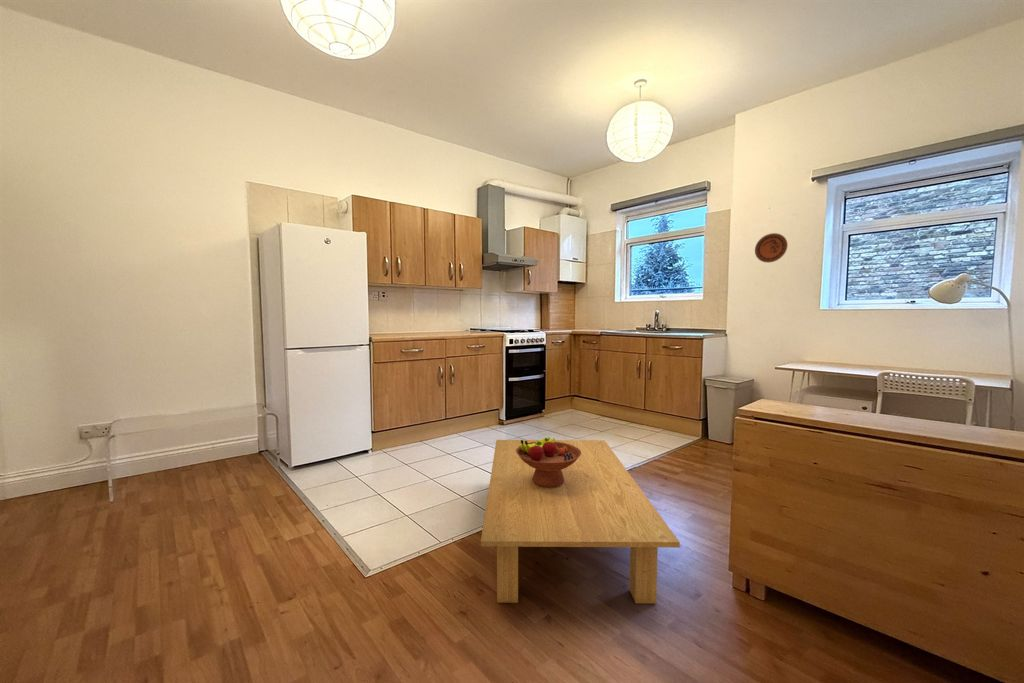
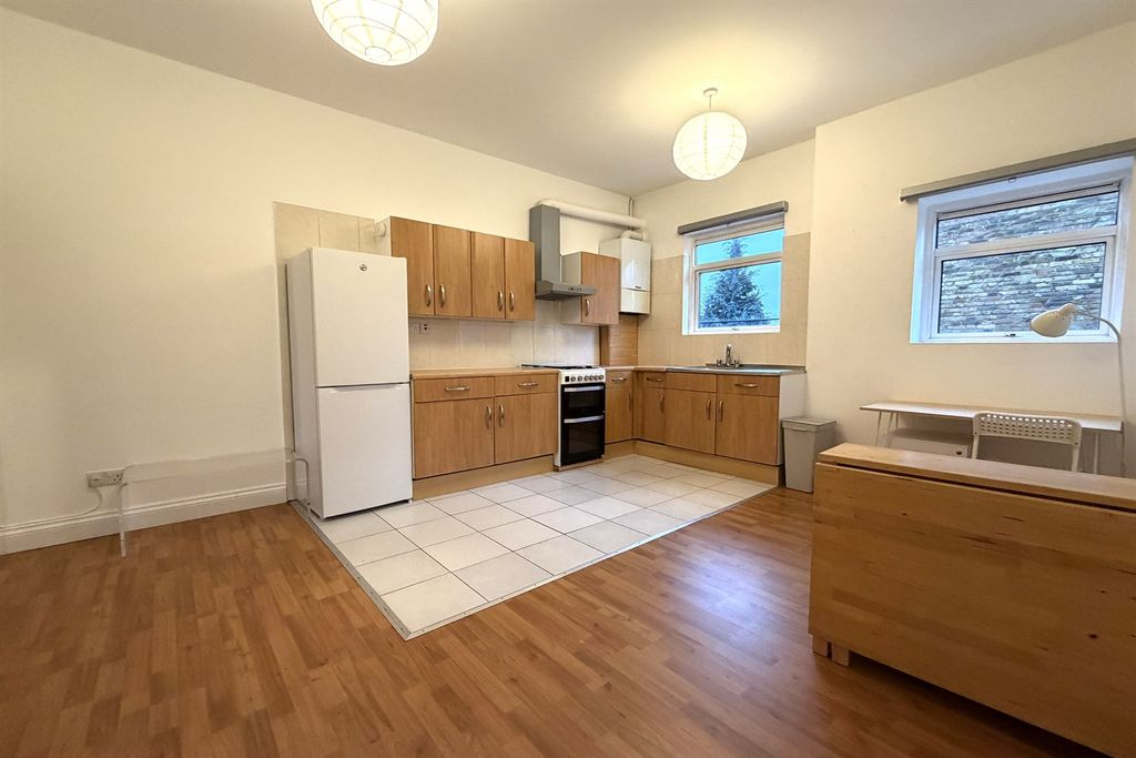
- decorative plate [754,232,789,264]
- fruit bowl [516,436,581,487]
- coffee table [480,439,681,605]
